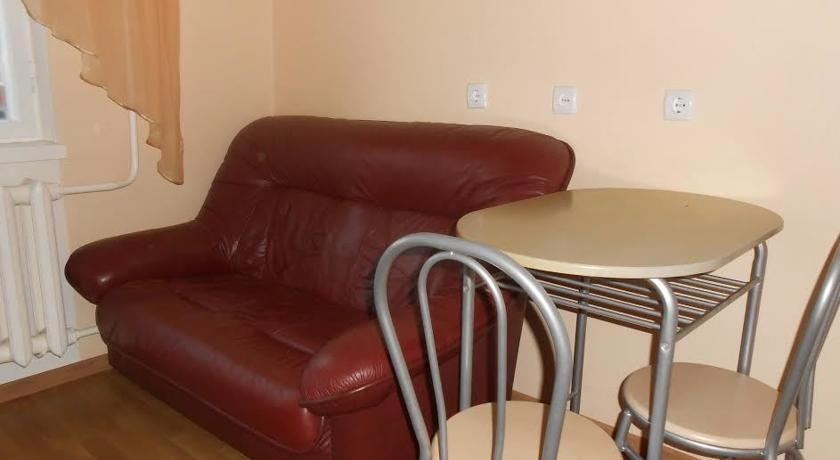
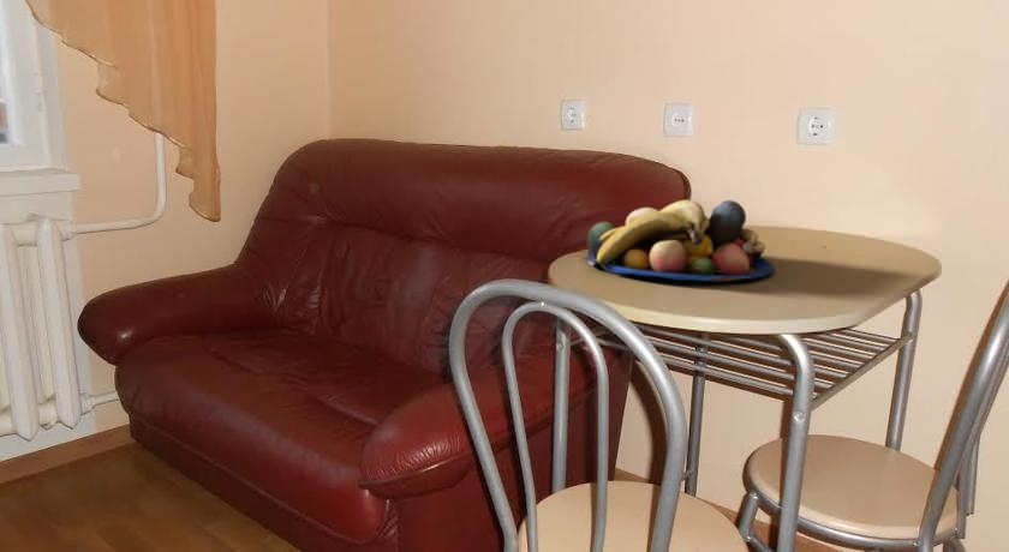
+ fruit bowl [584,199,776,282]
